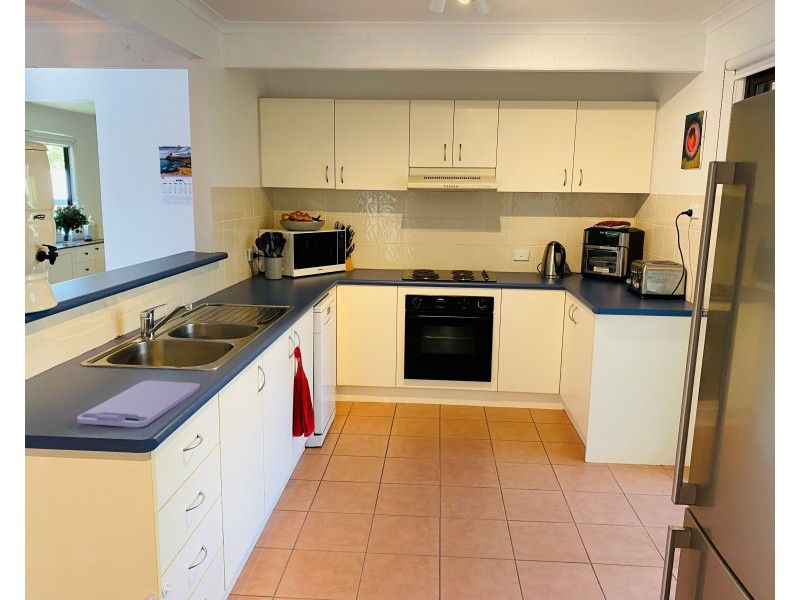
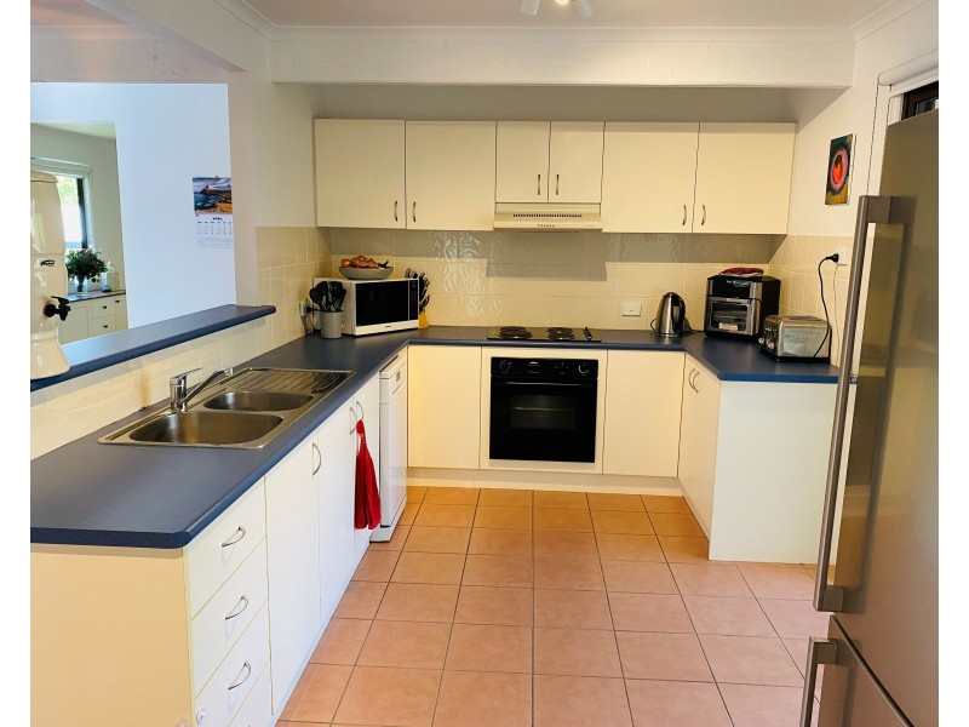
- cutting board [76,379,201,428]
